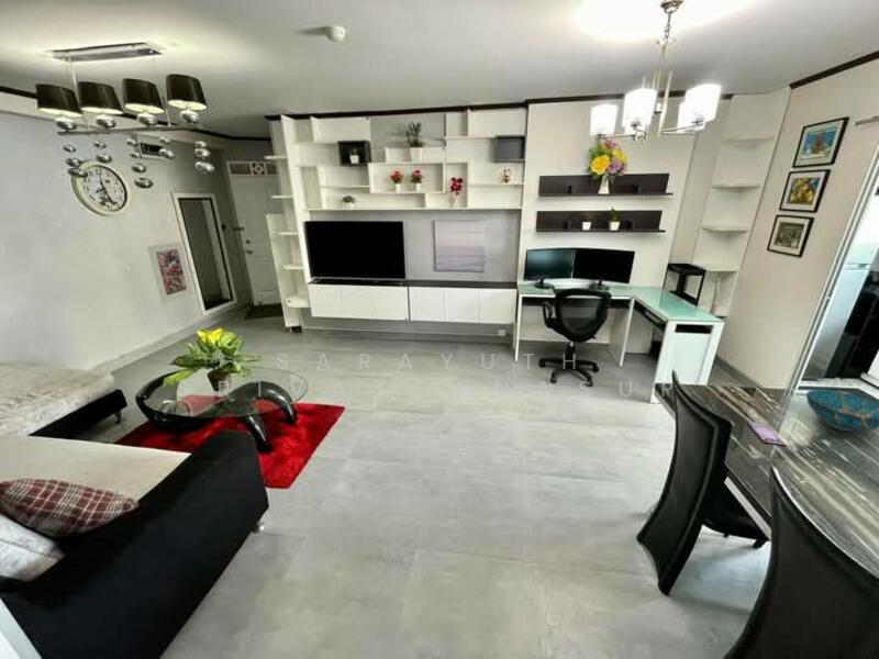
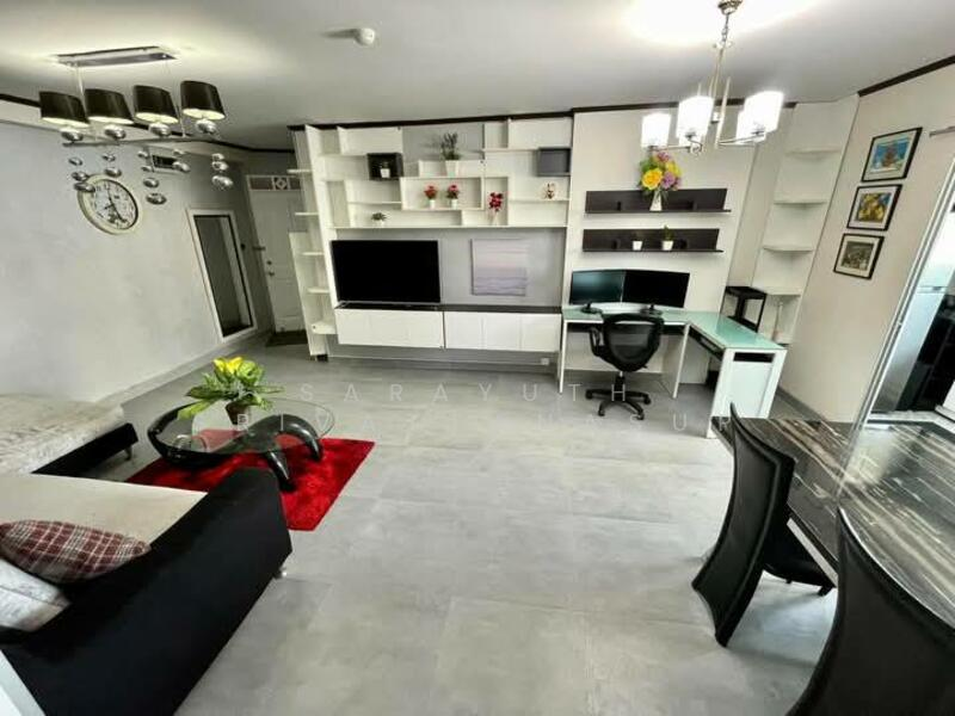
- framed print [146,242,194,304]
- decorative bowl [805,388,879,432]
- smartphone [746,421,788,447]
